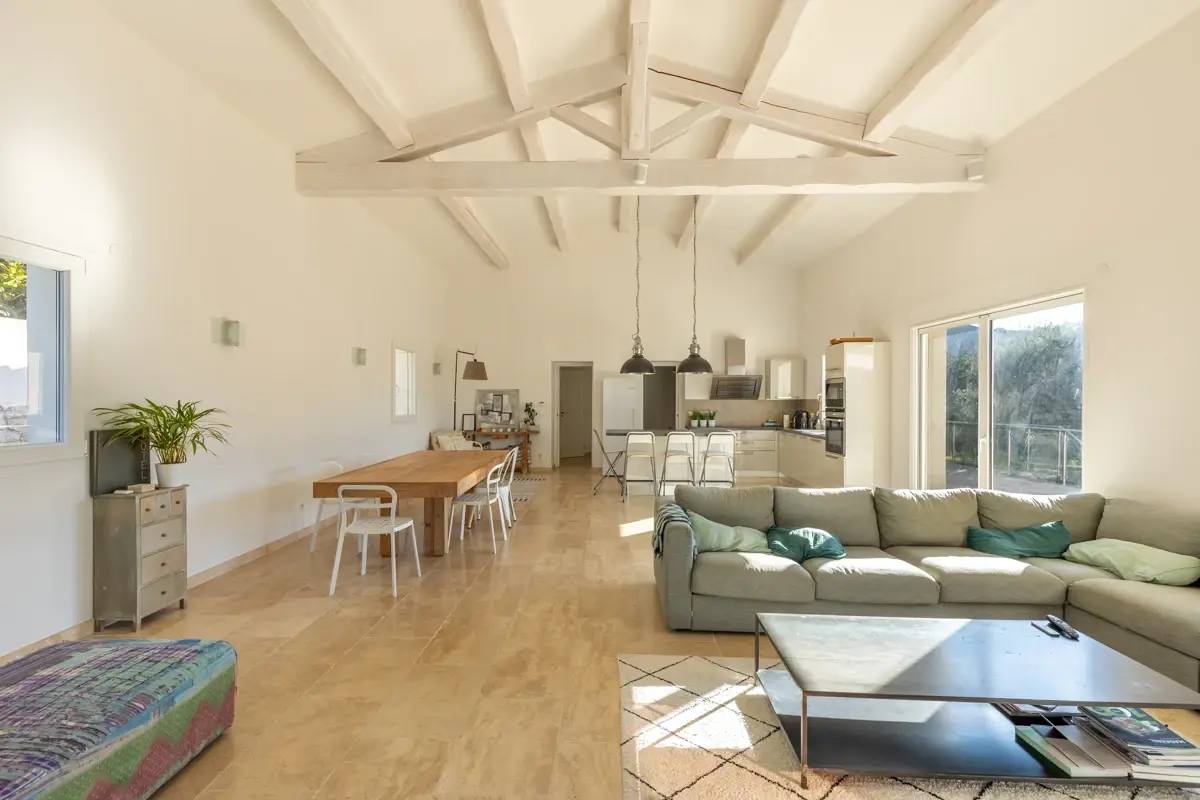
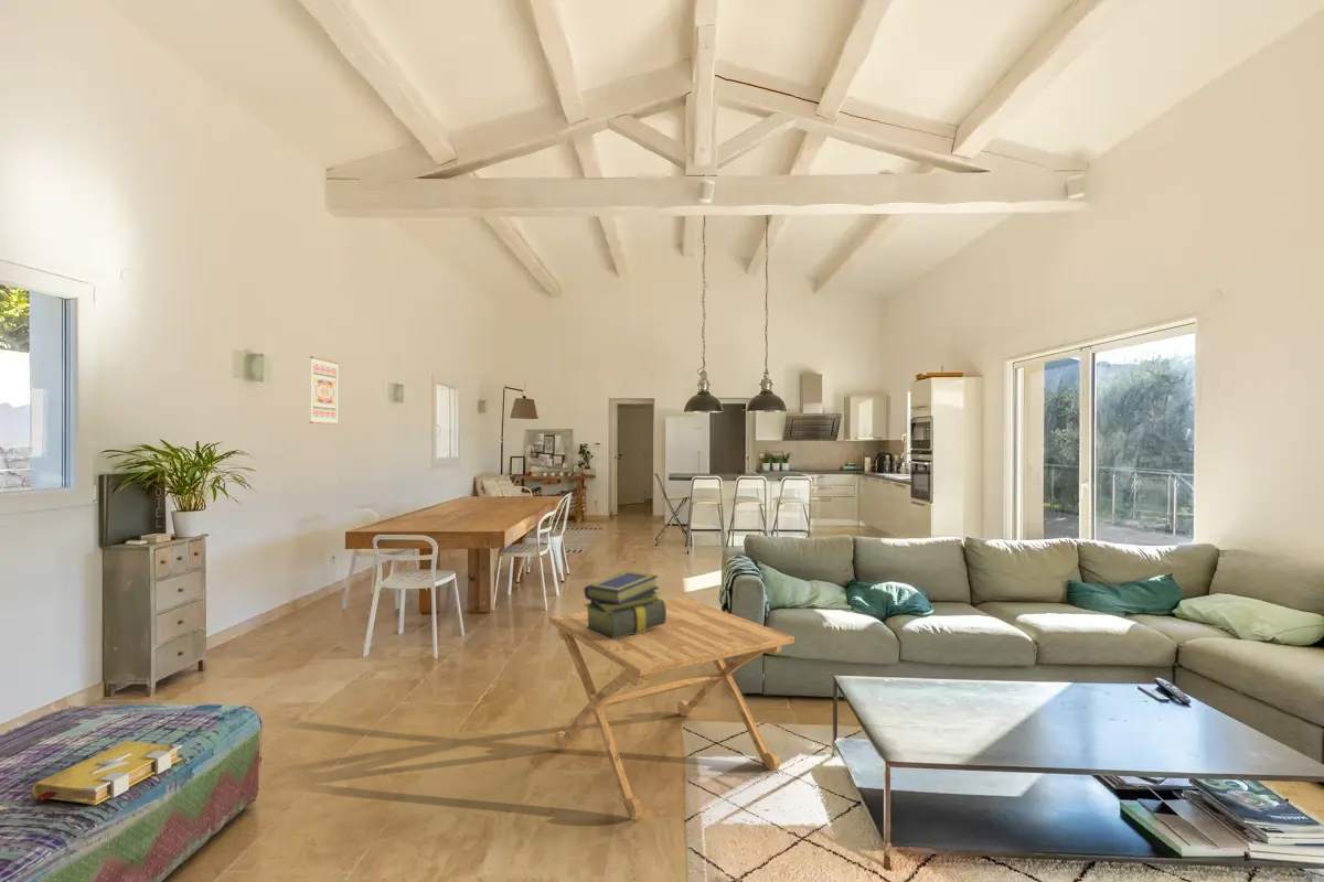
+ wall art [308,355,340,426]
+ spell book [32,740,183,806]
+ side table [547,596,796,821]
+ stack of books [583,570,666,639]
